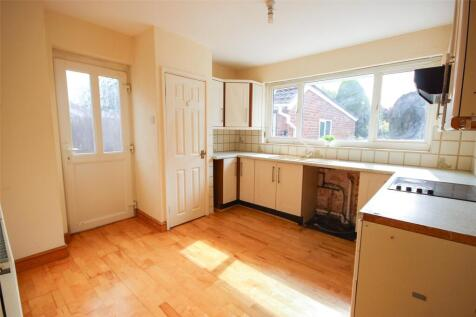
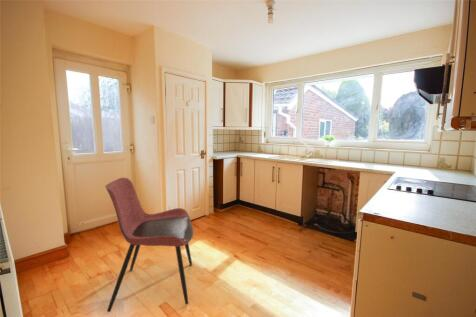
+ dining chair [104,177,195,313]
